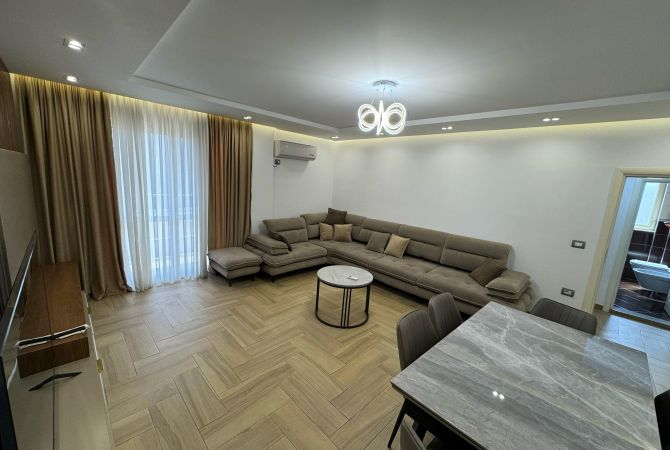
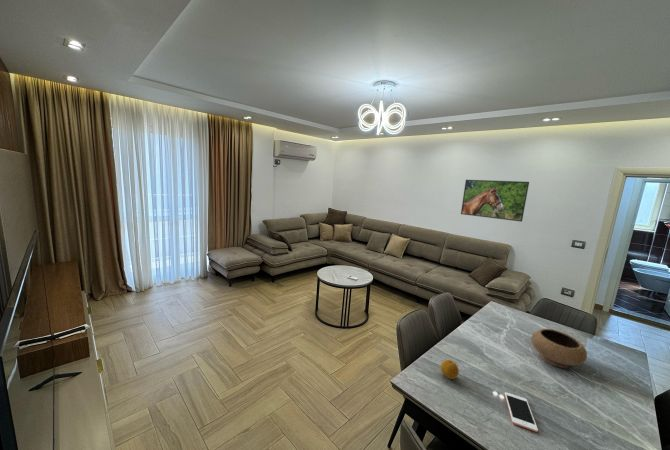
+ bowl [530,328,588,369]
+ cell phone [504,391,539,433]
+ fruit [440,359,460,380]
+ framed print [460,179,530,222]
